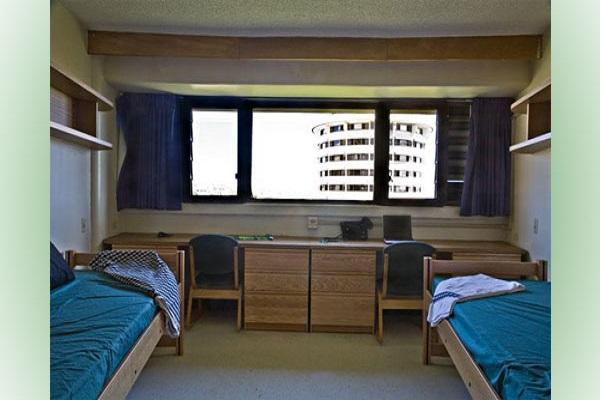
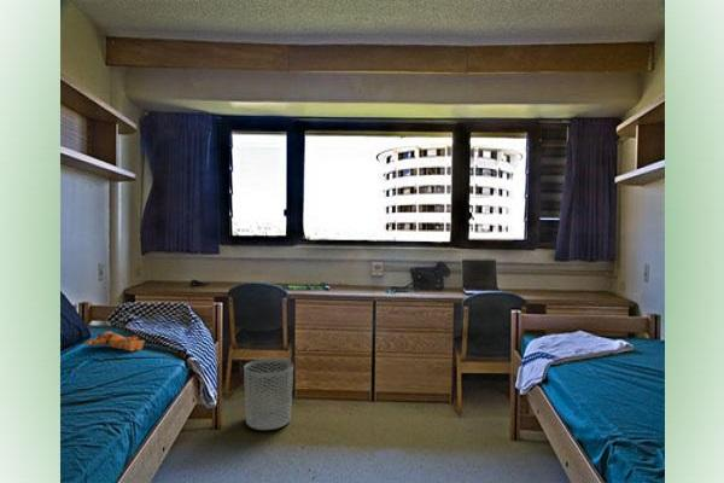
+ waste bin [243,357,294,431]
+ teddy bear [84,331,146,353]
